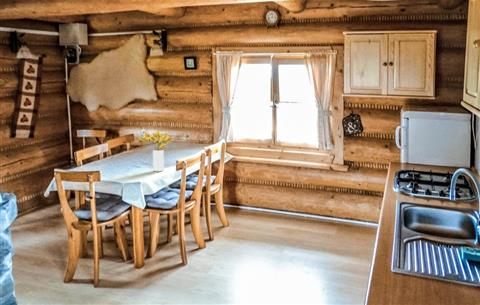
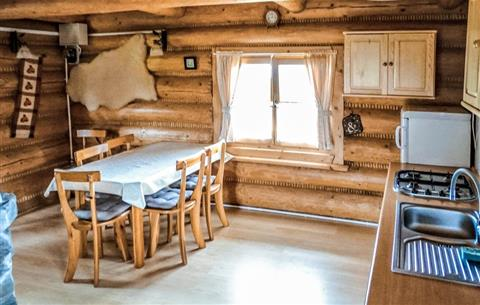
- flower bouquet [138,130,175,172]
